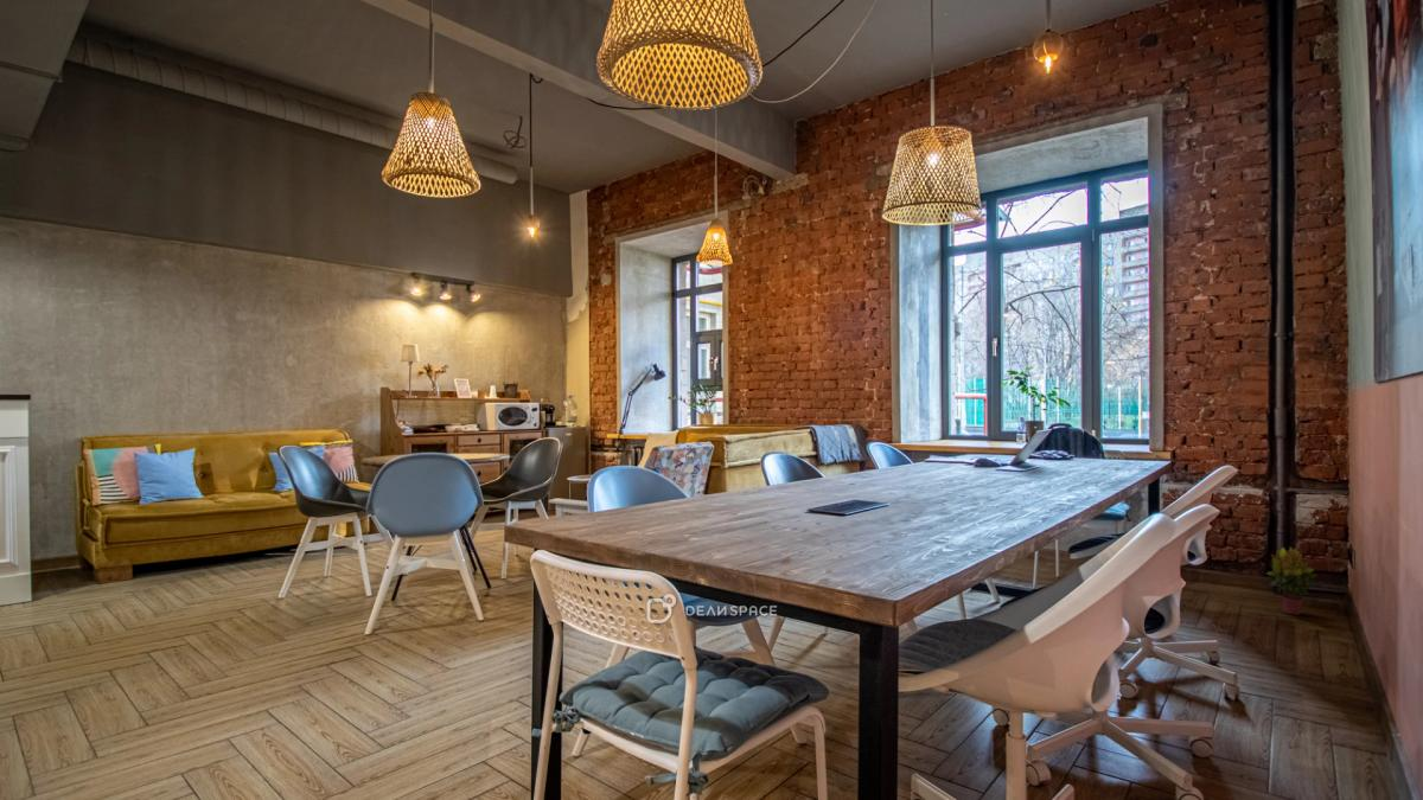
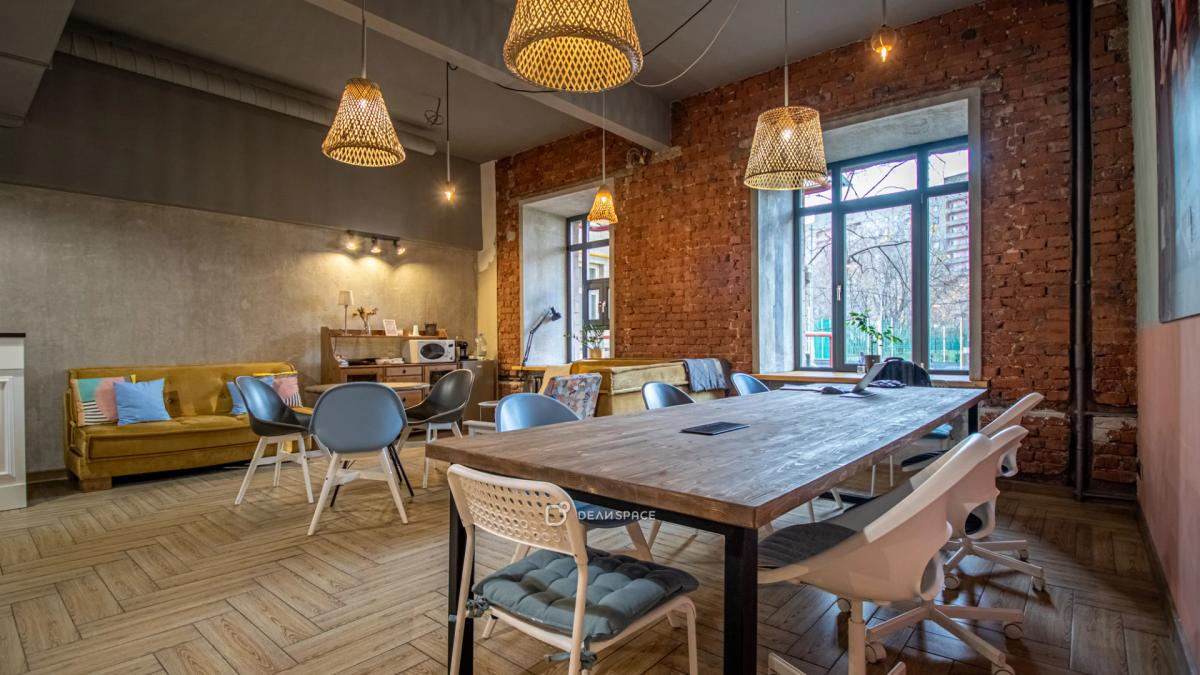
- potted plant [1264,546,1319,616]
